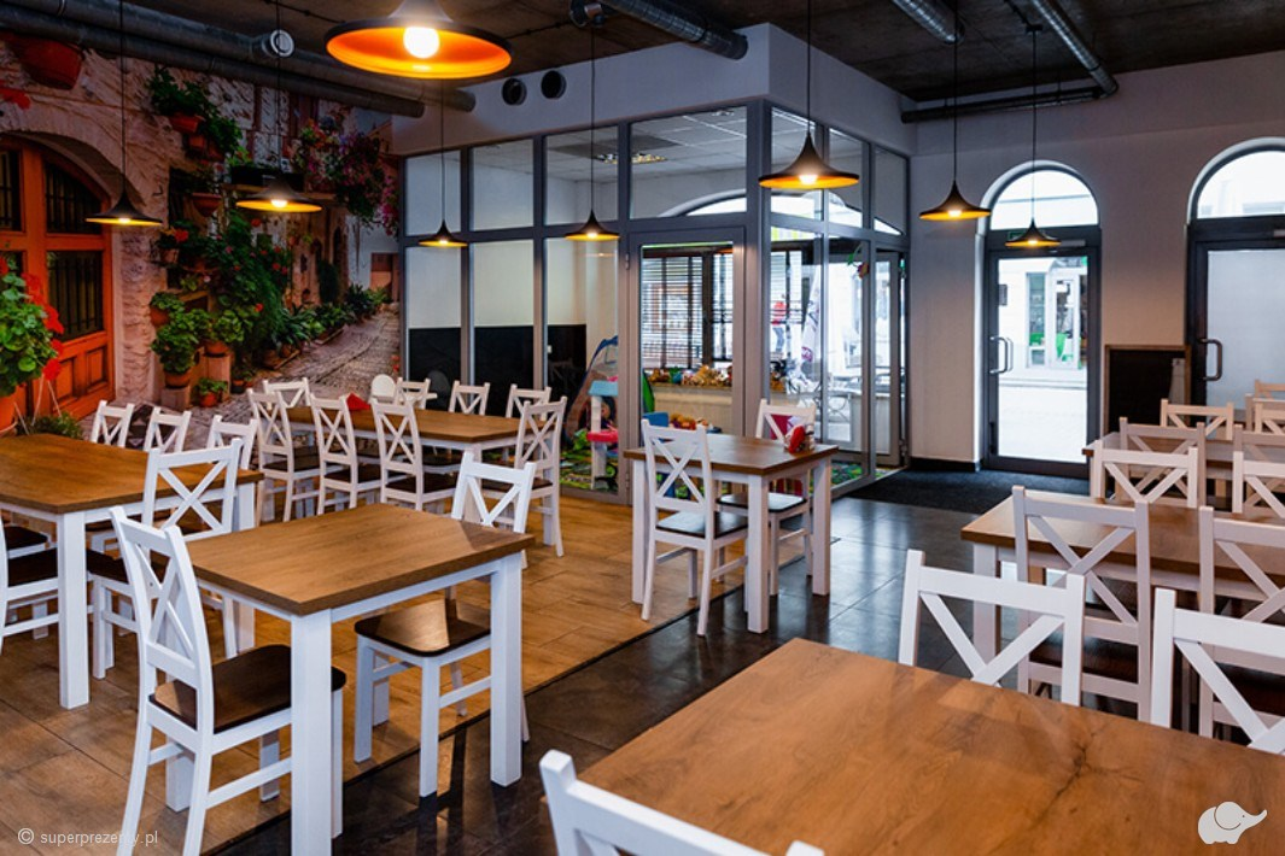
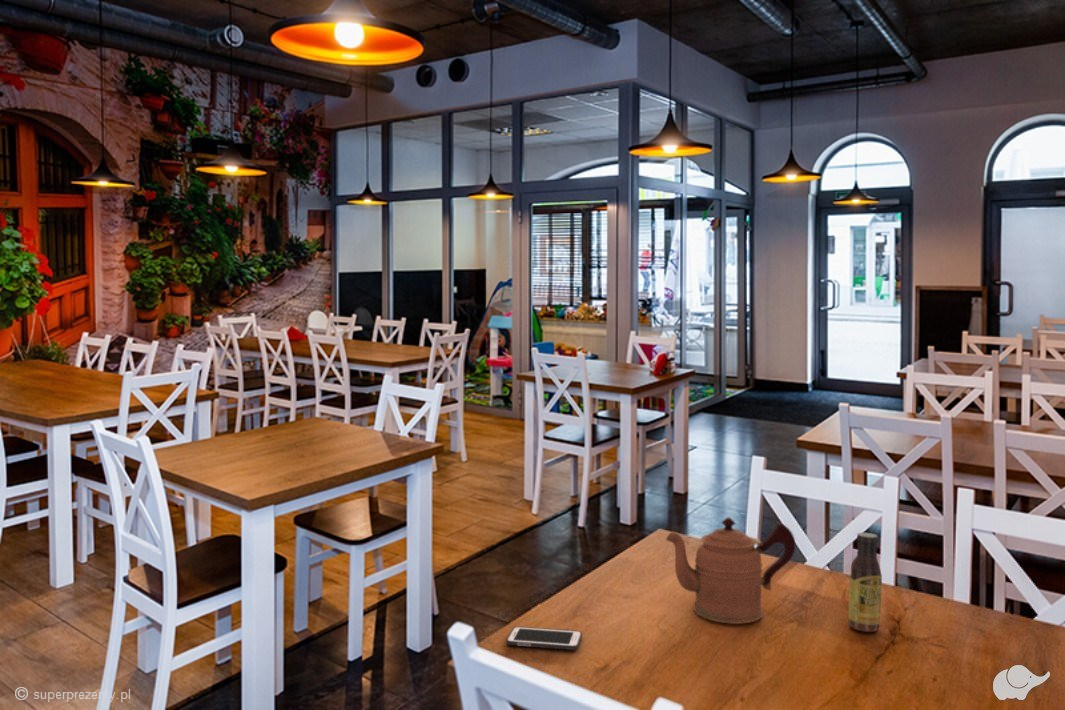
+ sauce bottle [847,532,883,633]
+ cell phone [505,626,583,651]
+ coffeepot [665,516,796,625]
